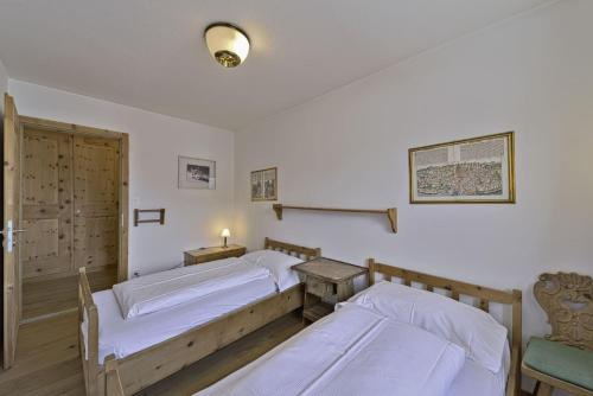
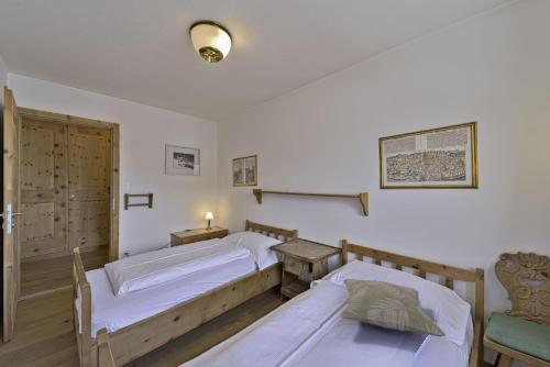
+ decorative pillow [340,278,447,337]
